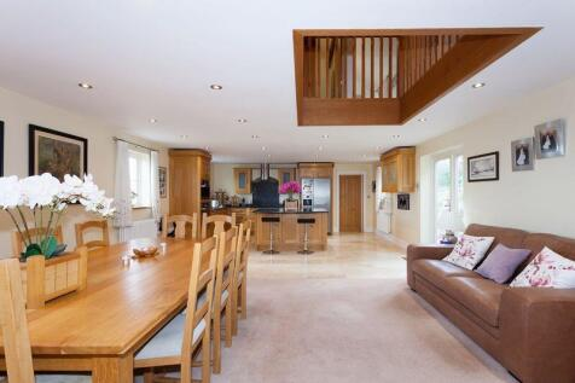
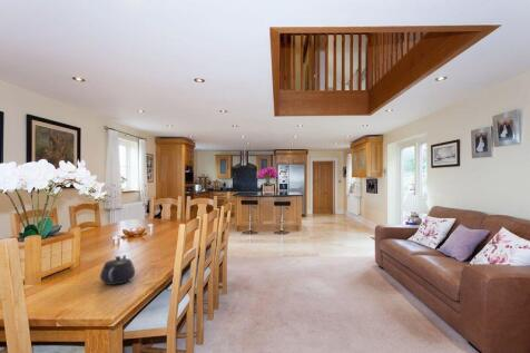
+ teapot [99,254,136,286]
